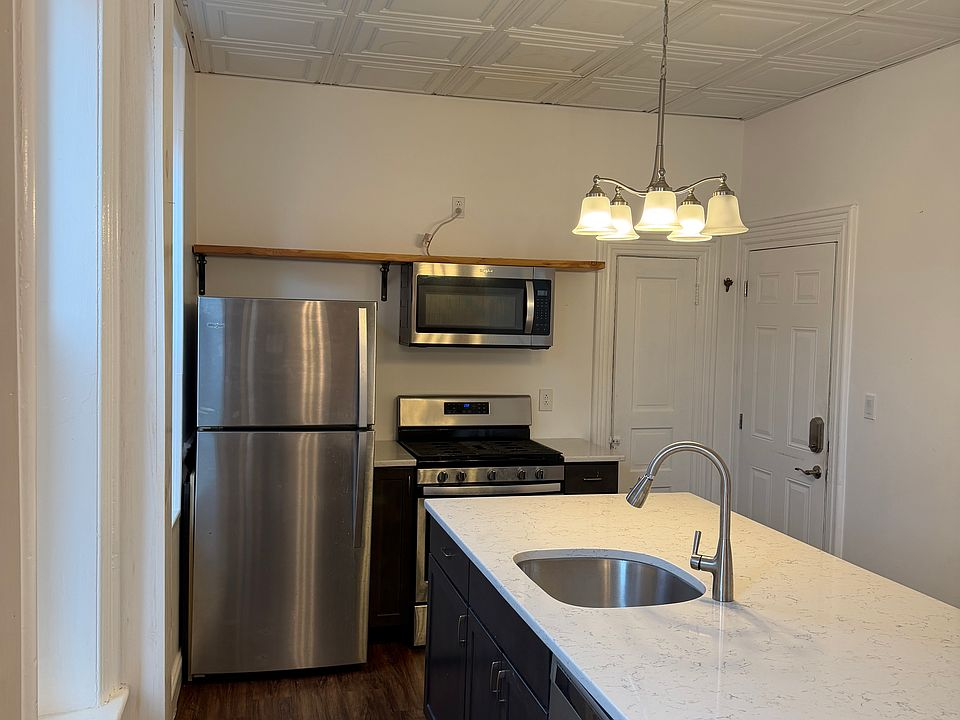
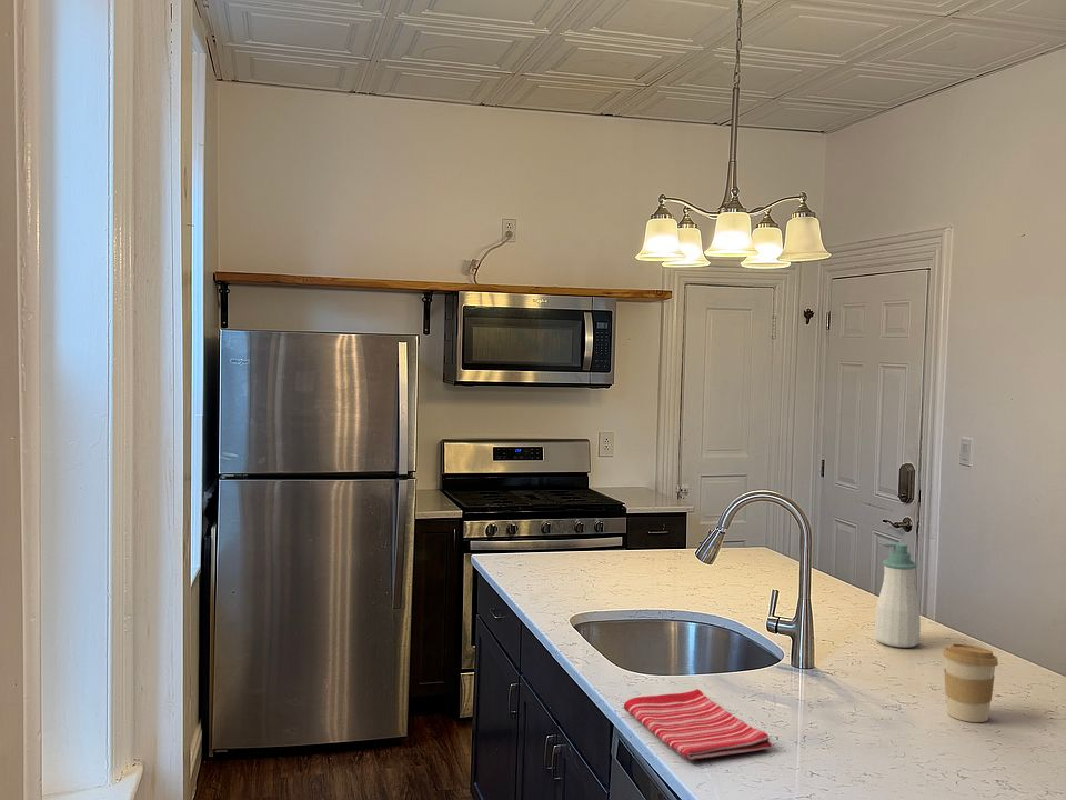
+ dish towel [623,688,773,761]
+ coffee cup [942,642,999,723]
+ soap bottle [873,542,922,649]
